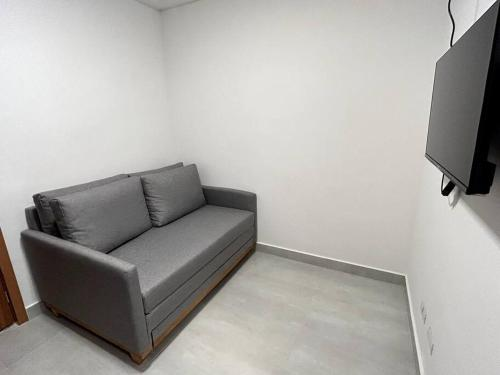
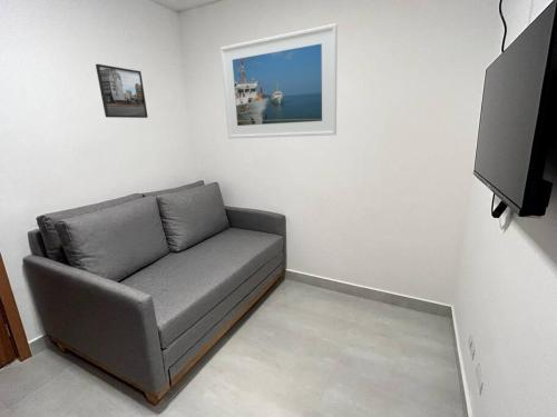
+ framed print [95,63,149,119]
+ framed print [219,22,339,140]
